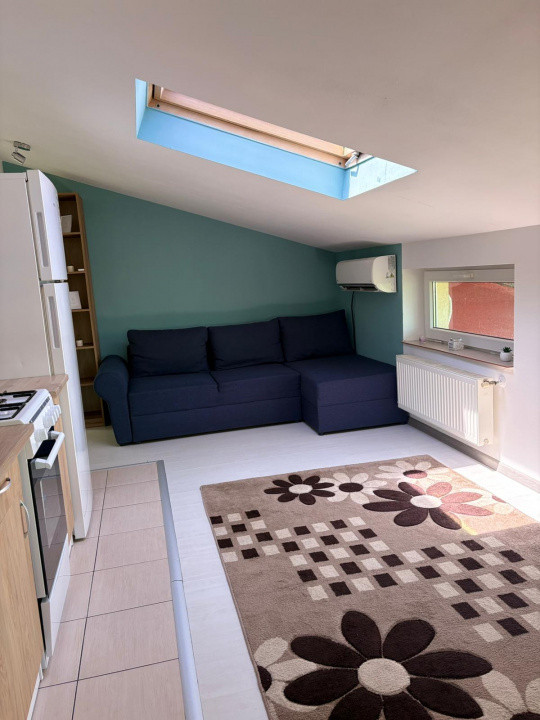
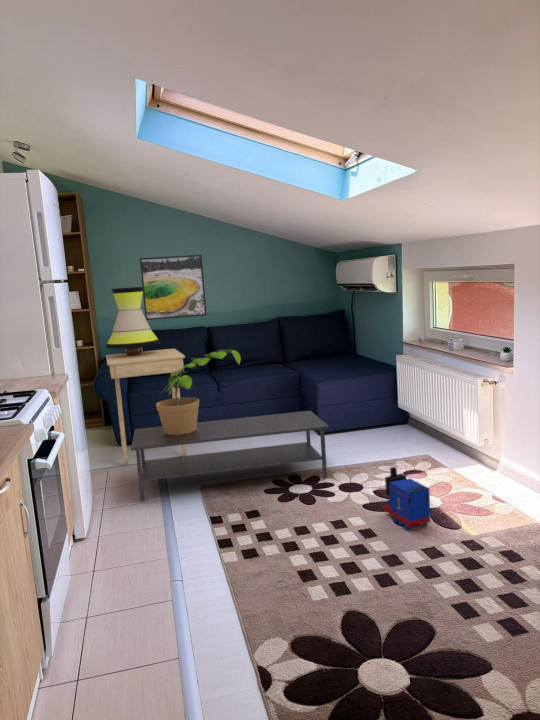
+ coffee table [130,410,330,502]
+ table lamp [104,286,161,356]
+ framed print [139,254,208,321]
+ side table [105,348,187,465]
+ potted plant [155,349,242,435]
+ toy train [382,466,432,531]
